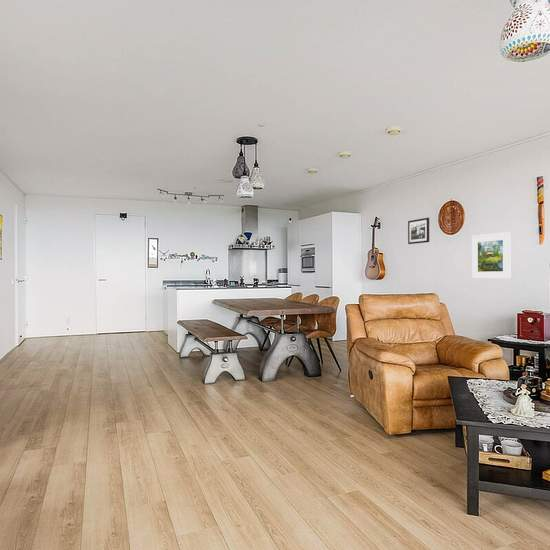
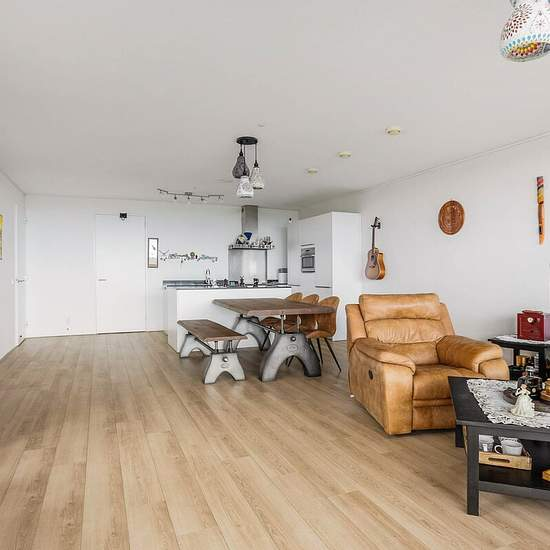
- picture frame [407,217,430,245]
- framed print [471,231,511,280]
